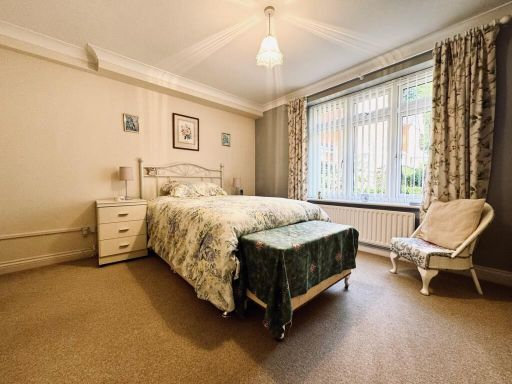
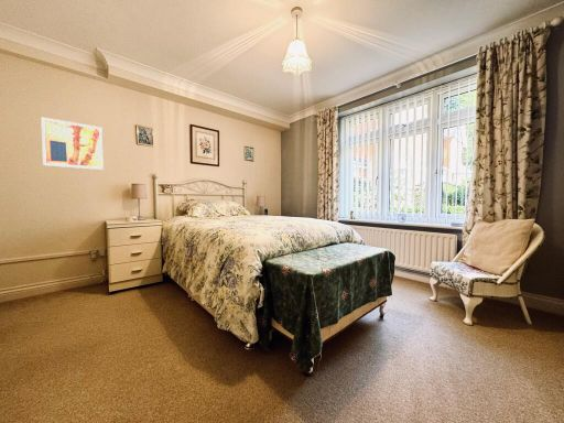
+ wall art [40,116,105,171]
